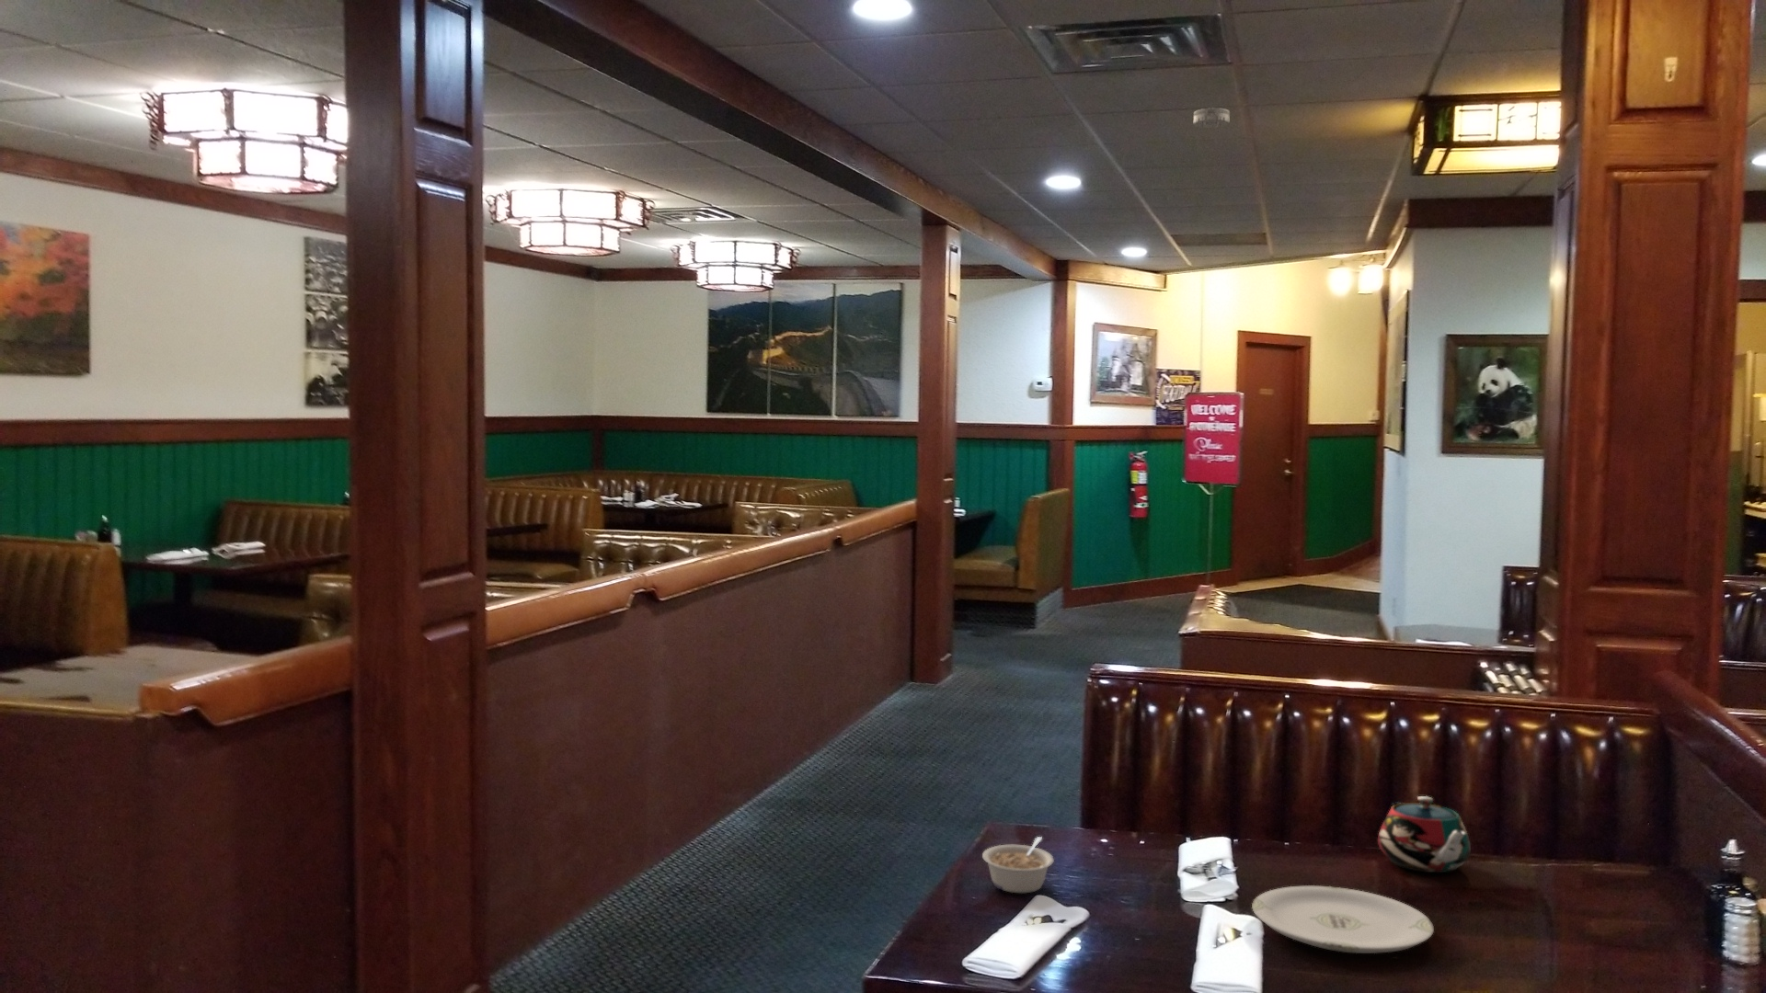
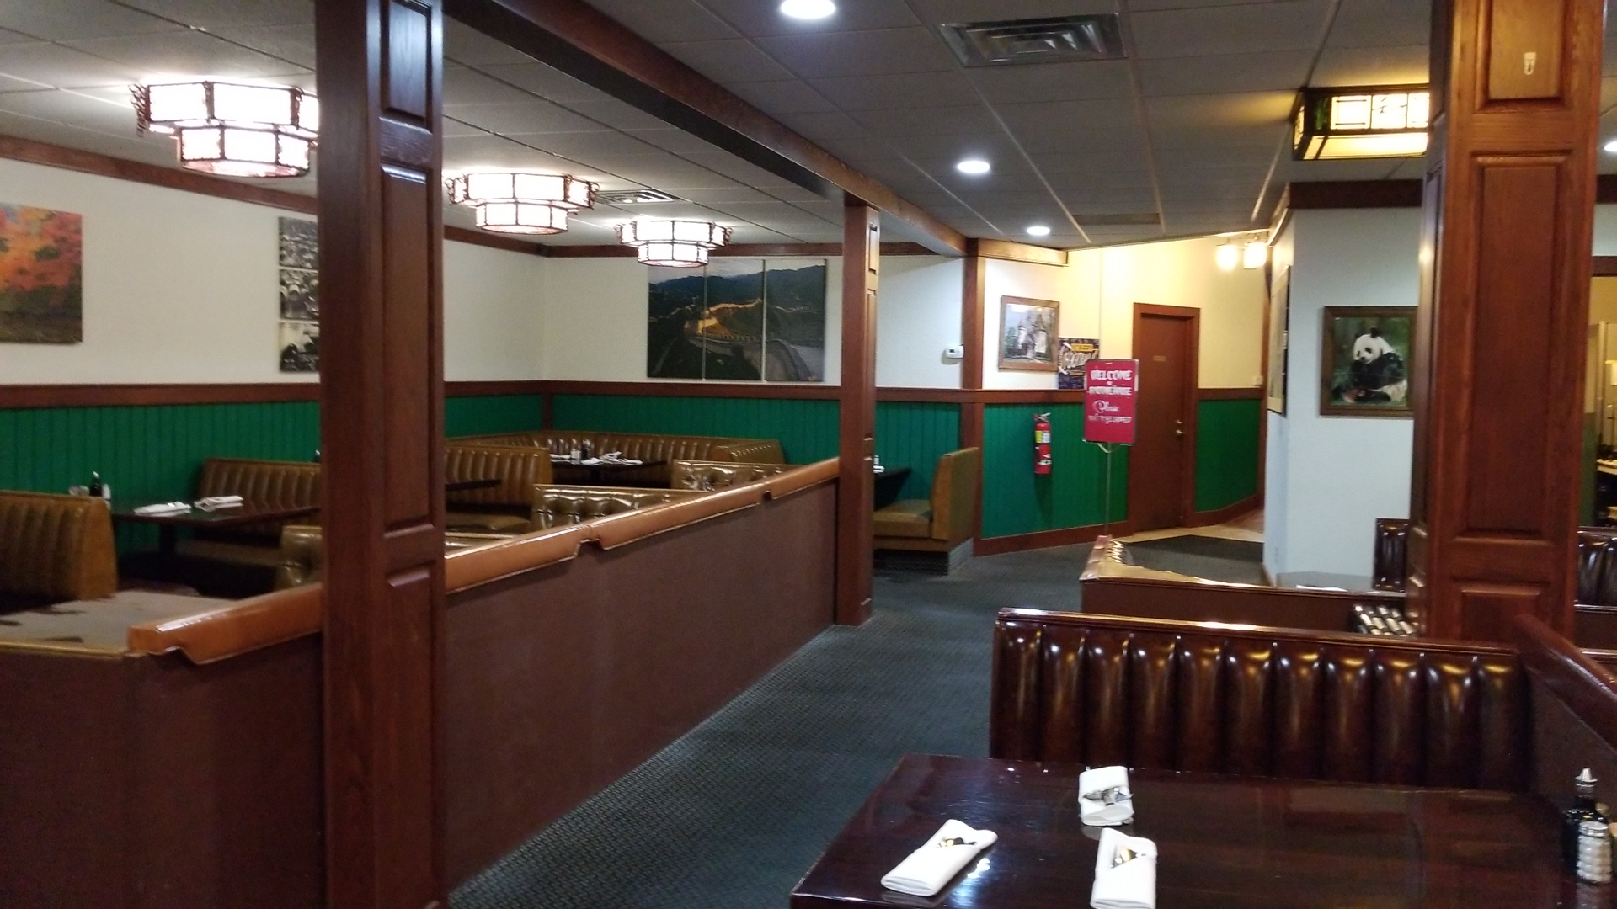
- plate [1251,885,1435,954]
- teapot [1377,795,1471,873]
- smoke detector [1194,107,1231,129]
- legume [981,835,1055,894]
